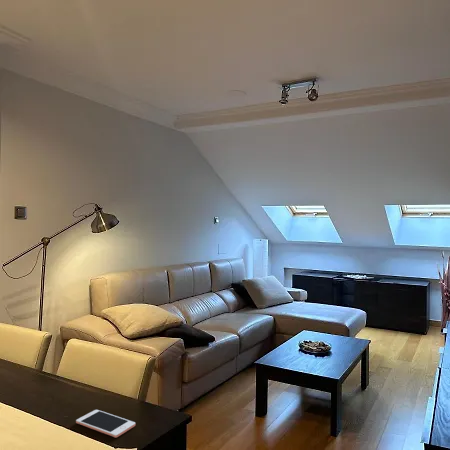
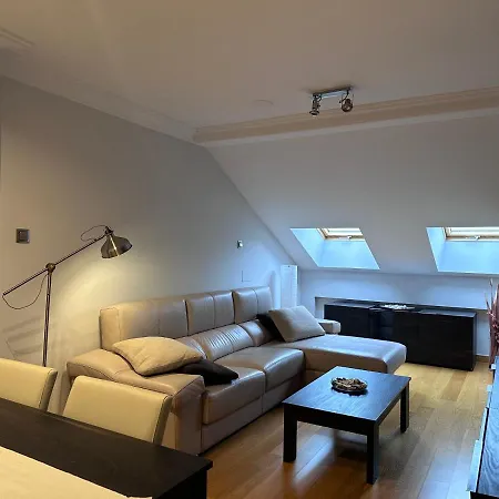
- cell phone [75,409,136,438]
